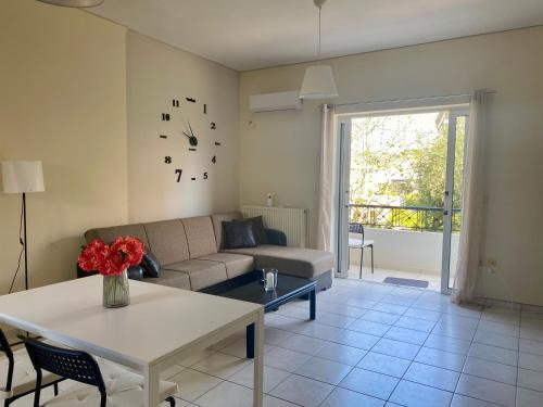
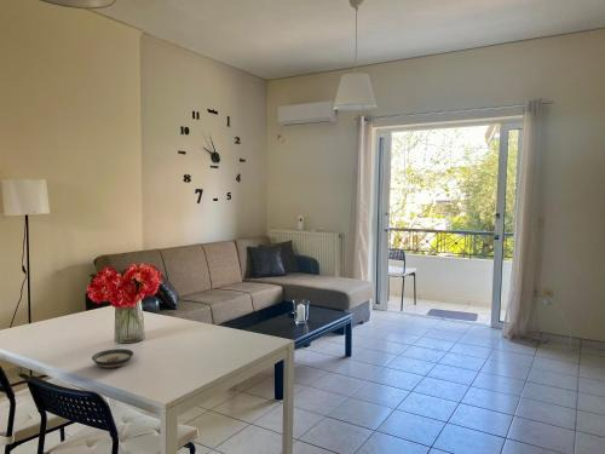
+ saucer [91,347,134,369]
